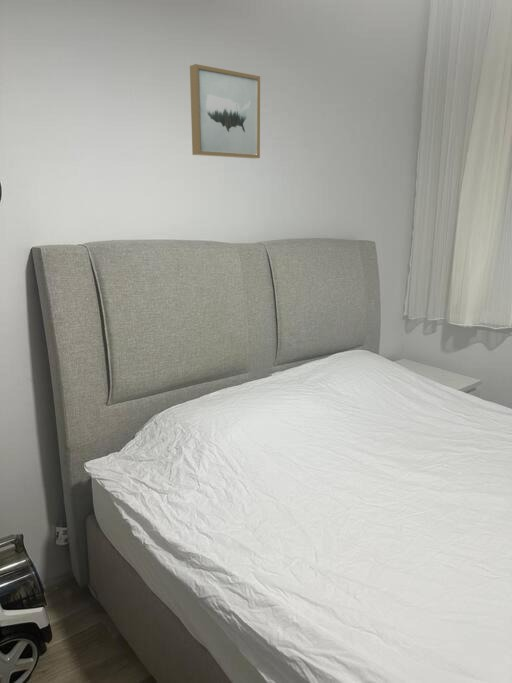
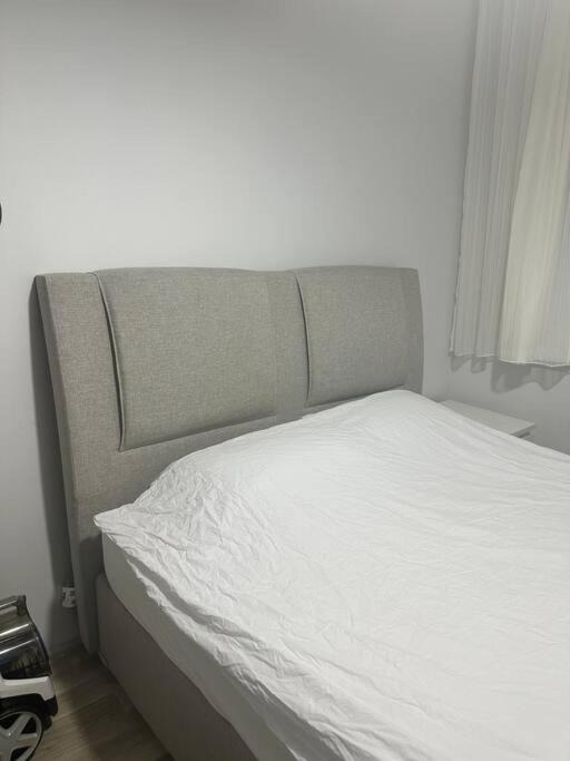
- wall art [189,63,261,159]
